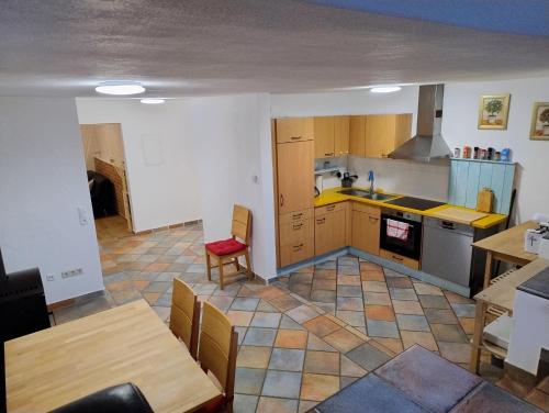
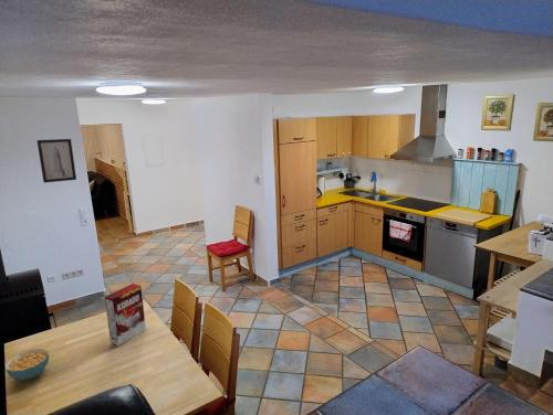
+ cereal box [104,283,147,347]
+ cereal bowl [3,348,50,381]
+ wall art [36,138,77,184]
